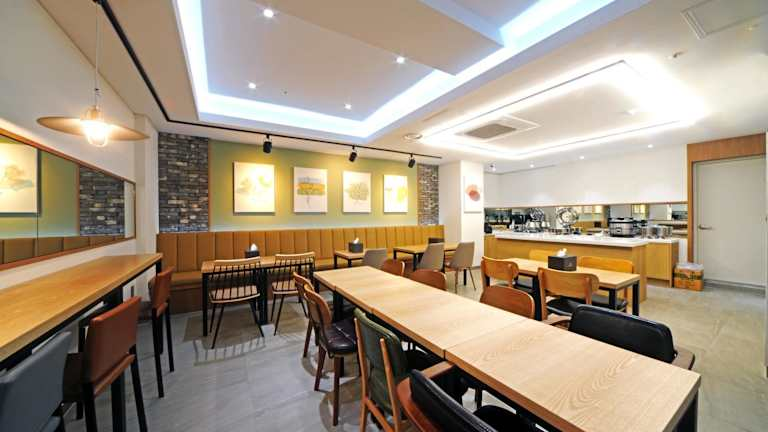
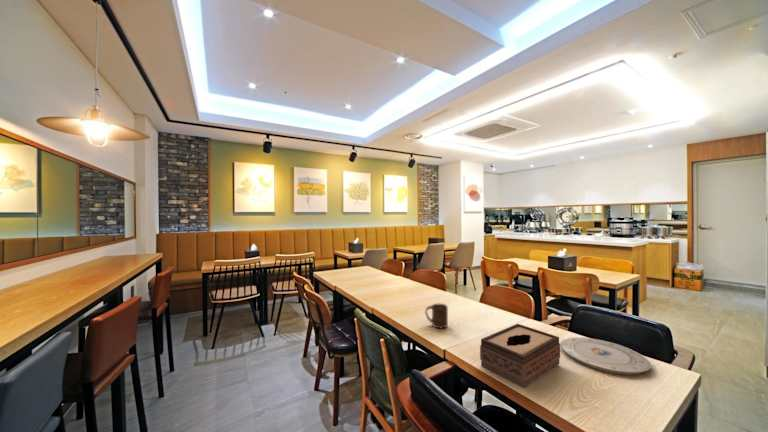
+ tissue box [479,323,561,389]
+ cup [424,303,449,329]
+ plate [560,337,652,375]
